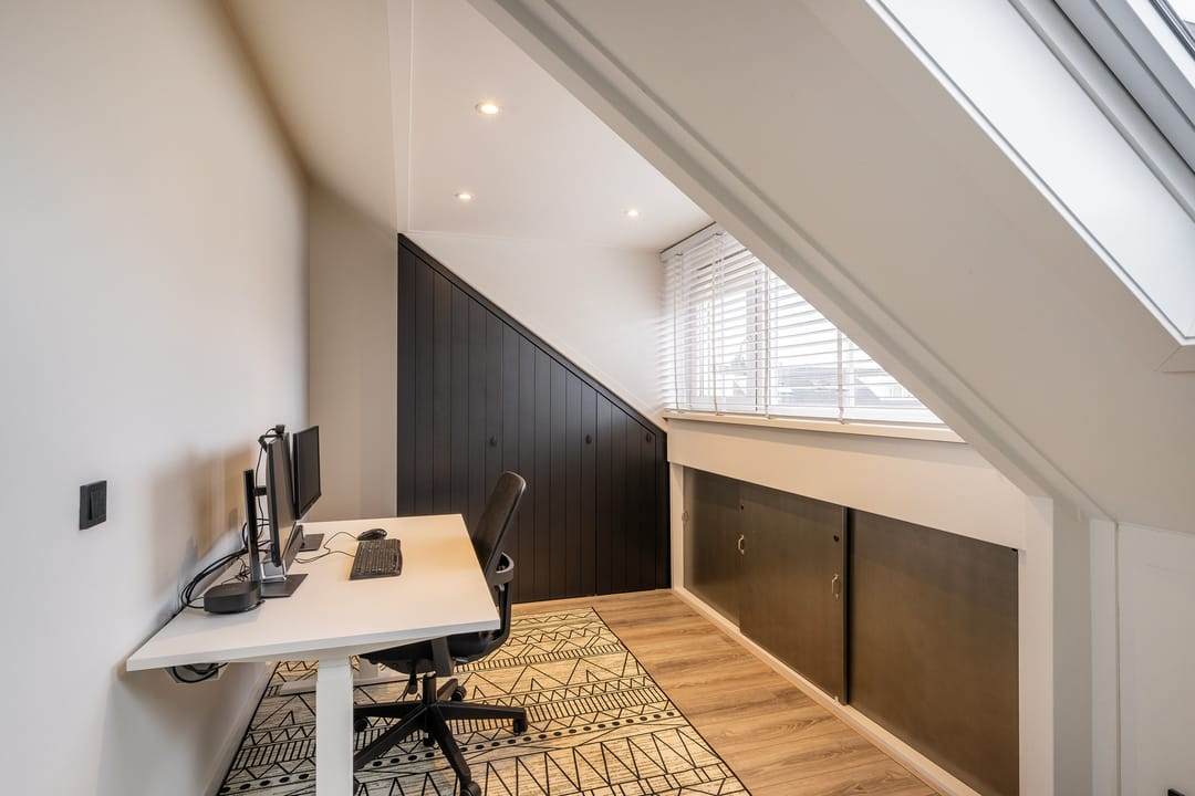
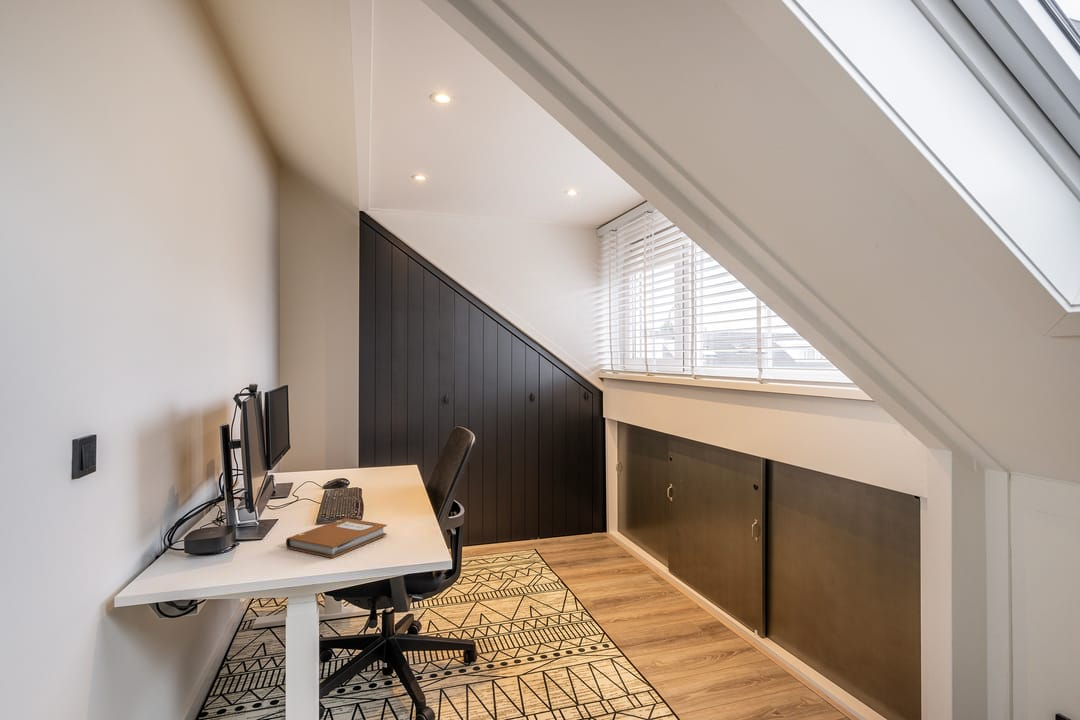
+ notebook [285,517,388,559]
